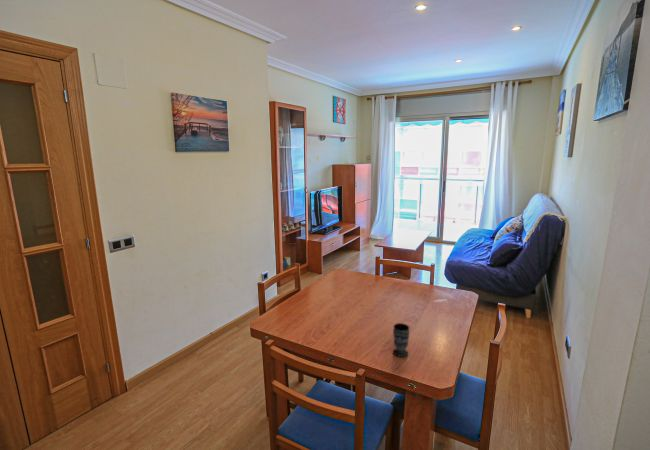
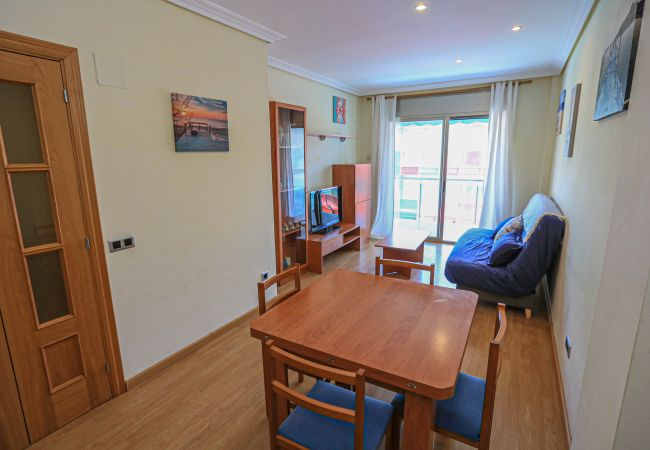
- cup [392,322,410,358]
